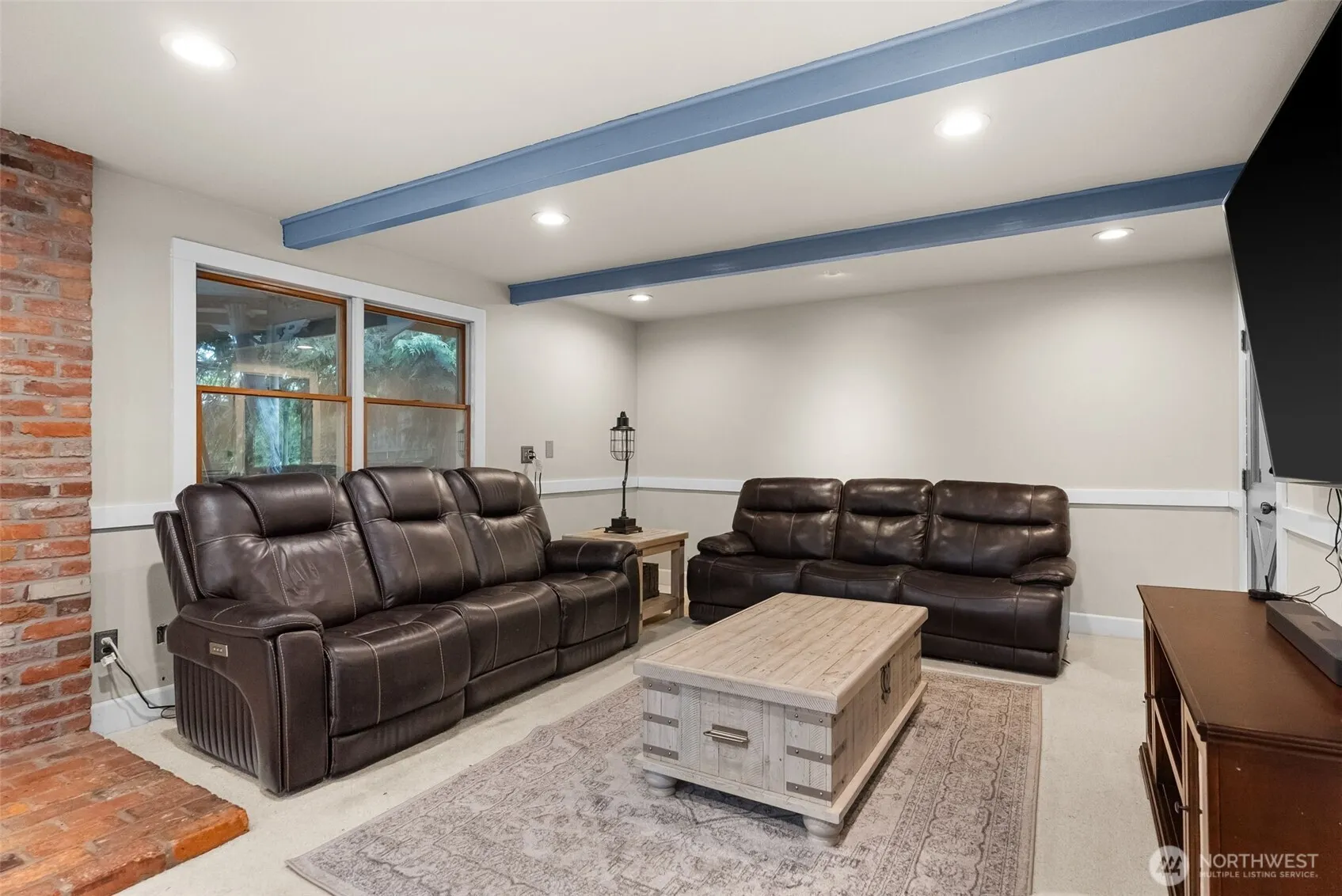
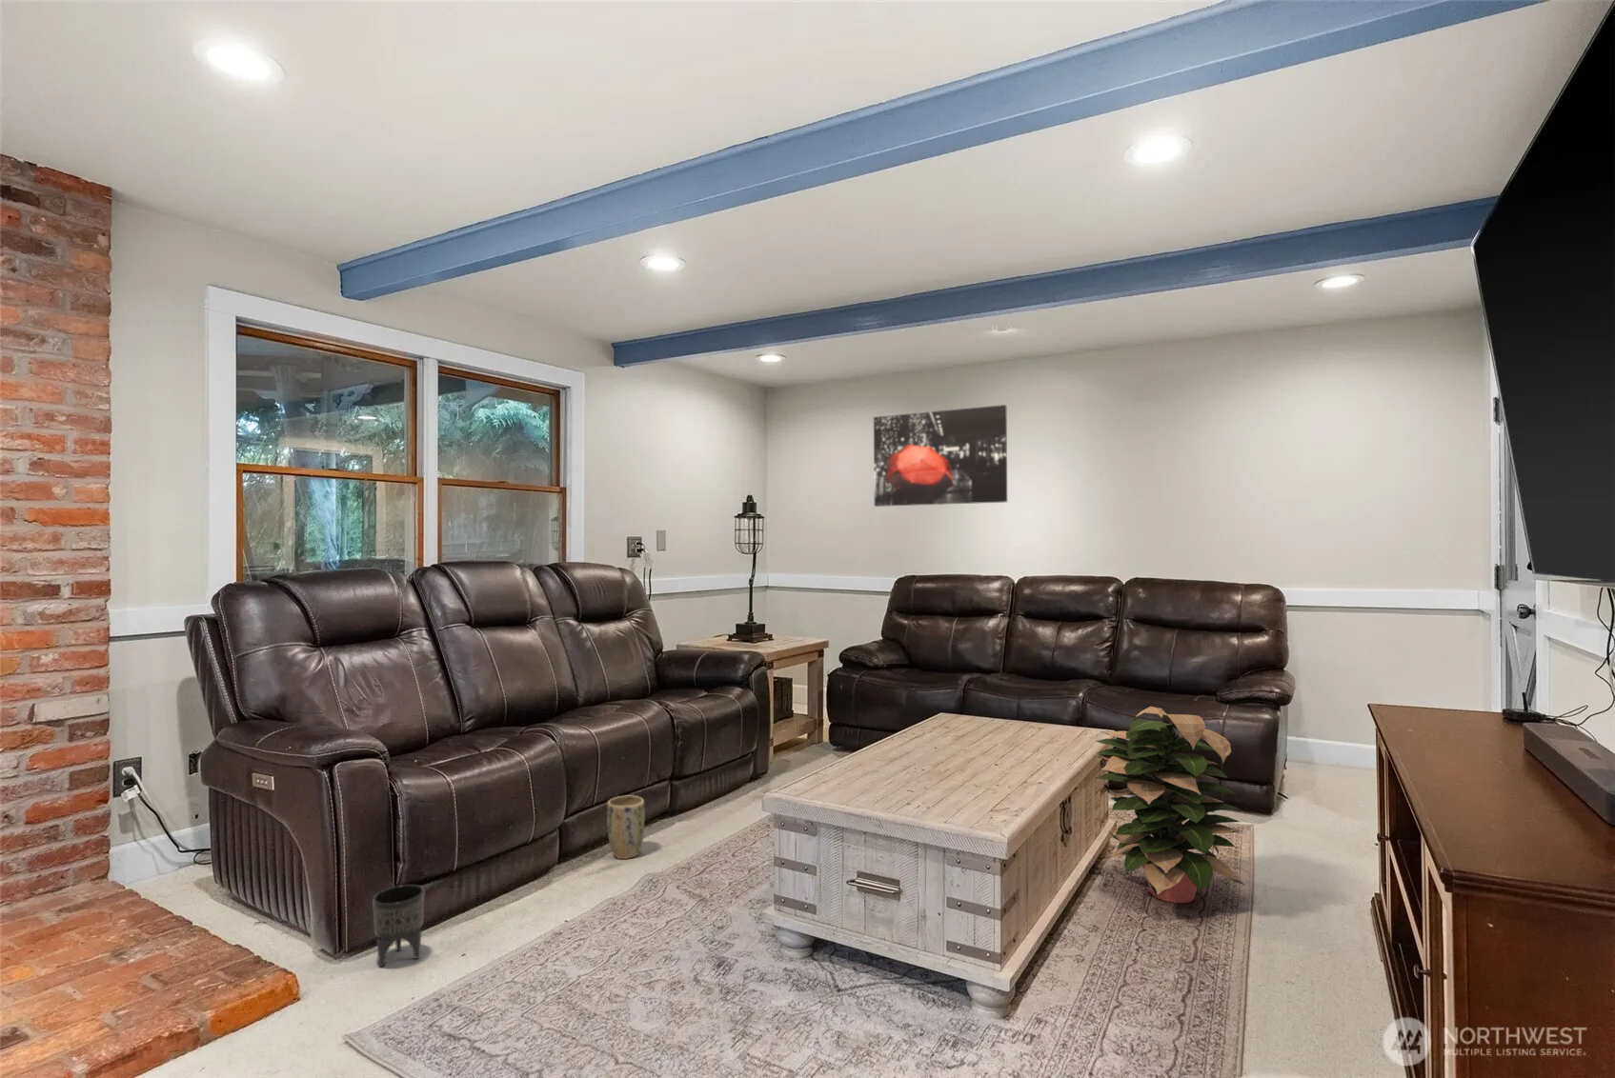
+ decorative plant [1095,706,1246,904]
+ planter [372,884,425,967]
+ wall art [872,404,1008,508]
+ plant pot [607,795,646,860]
